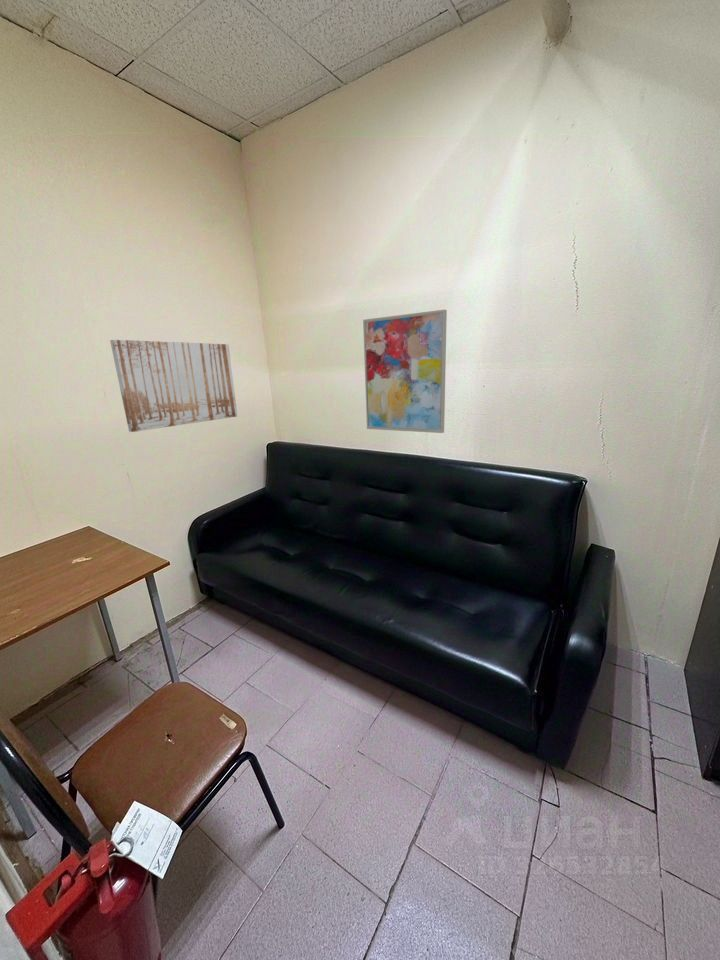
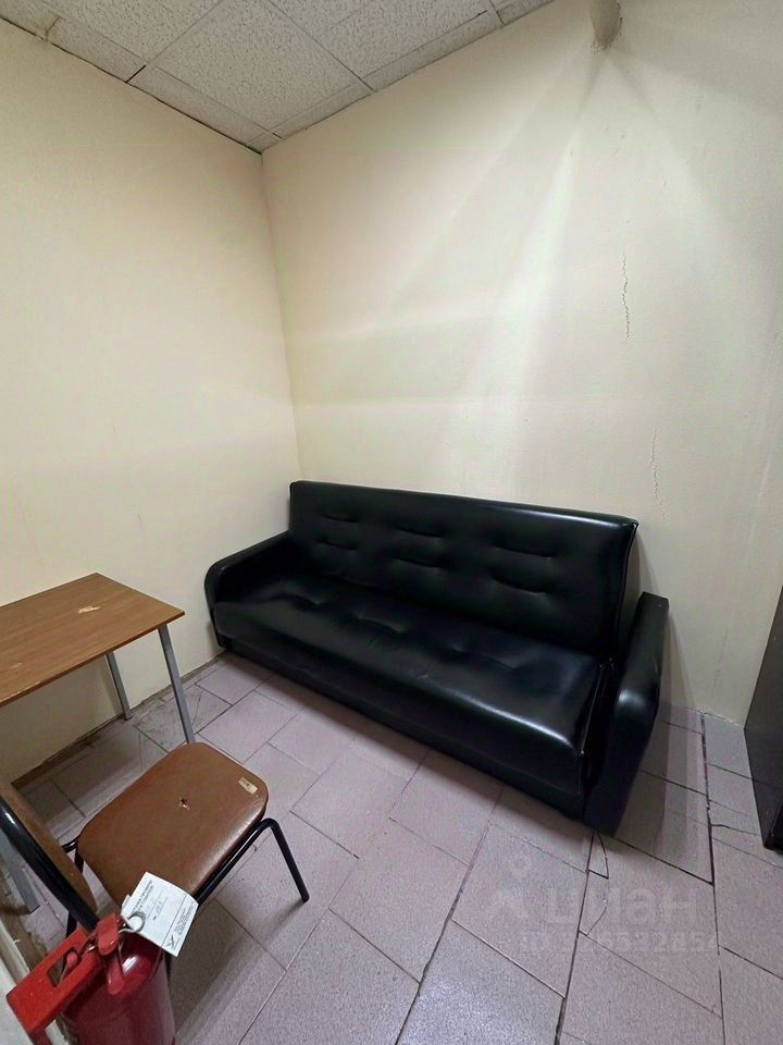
- wall art [362,308,448,434]
- wall art [109,339,238,433]
